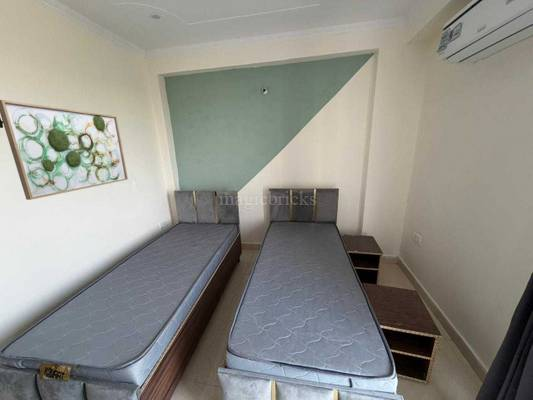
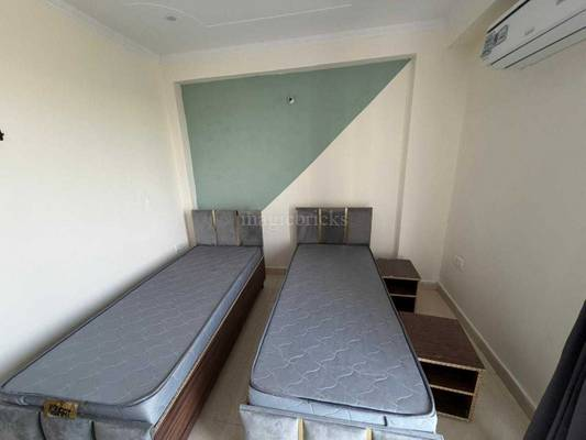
- wall art [0,99,129,201]
